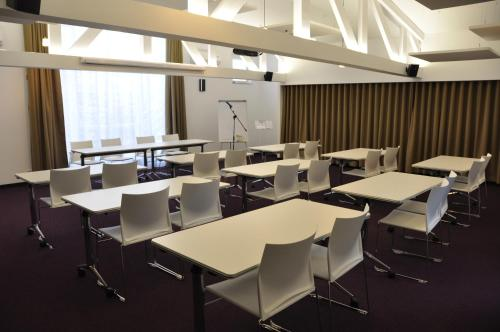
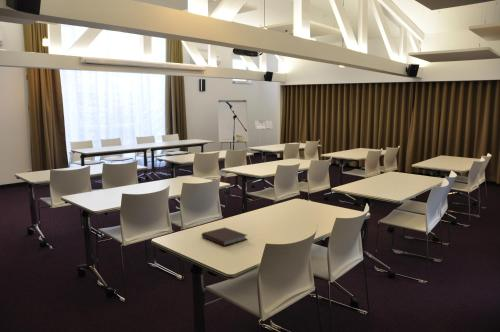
+ notebook [201,226,248,247]
